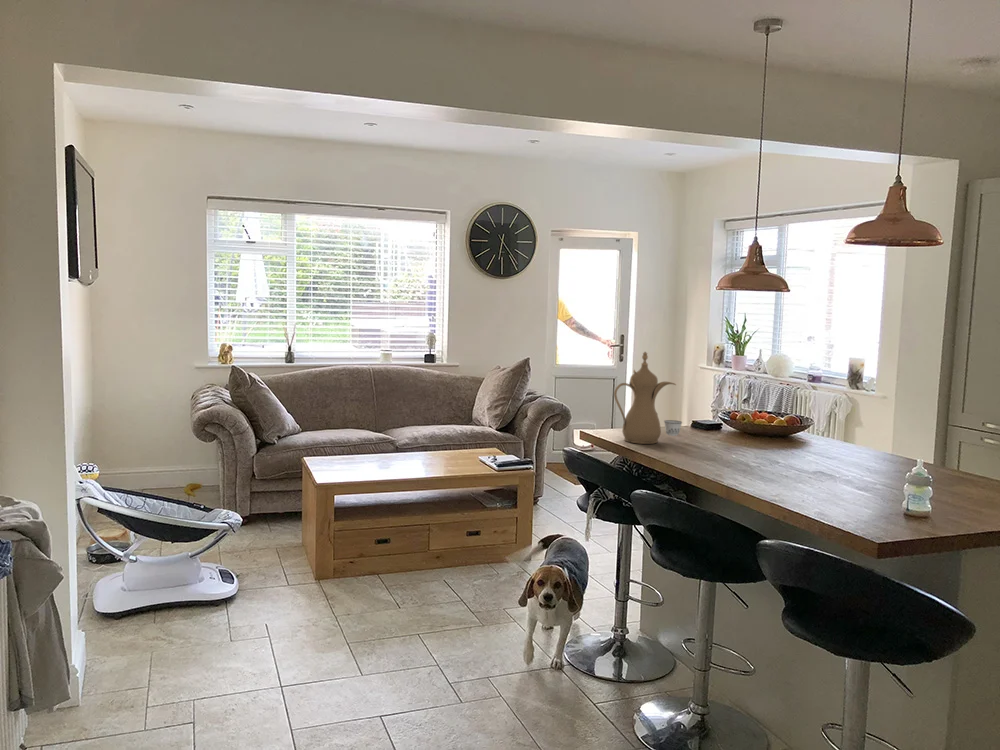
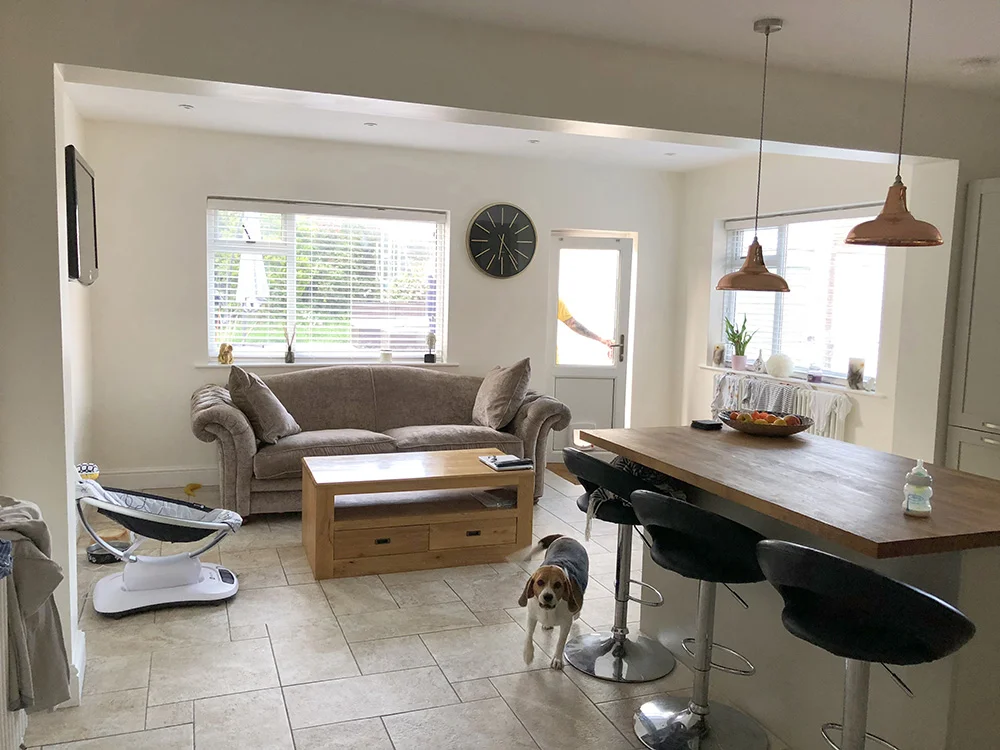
- teapot [613,351,683,445]
